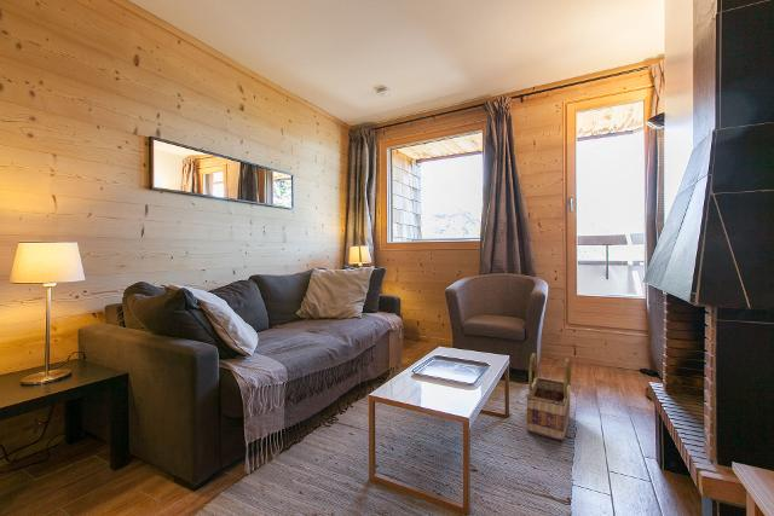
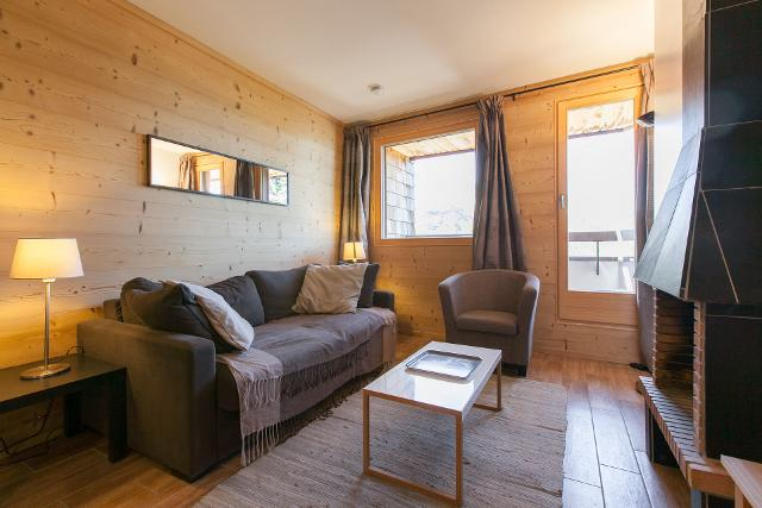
- basket [525,352,572,442]
